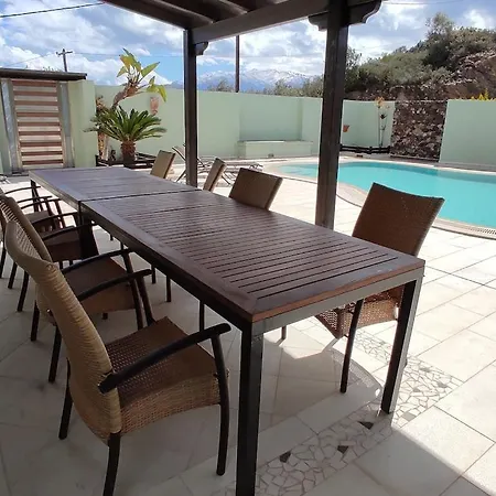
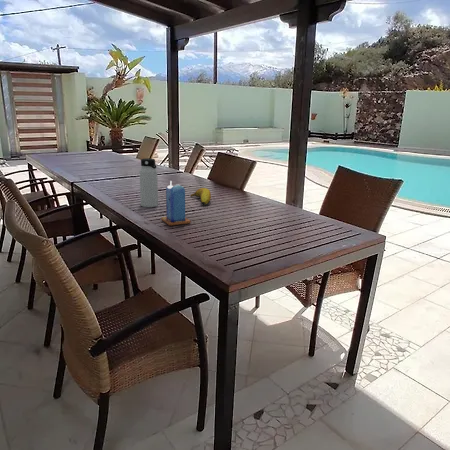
+ fruit [189,187,212,206]
+ candle [160,180,192,227]
+ water bottle [138,157,159,208]
